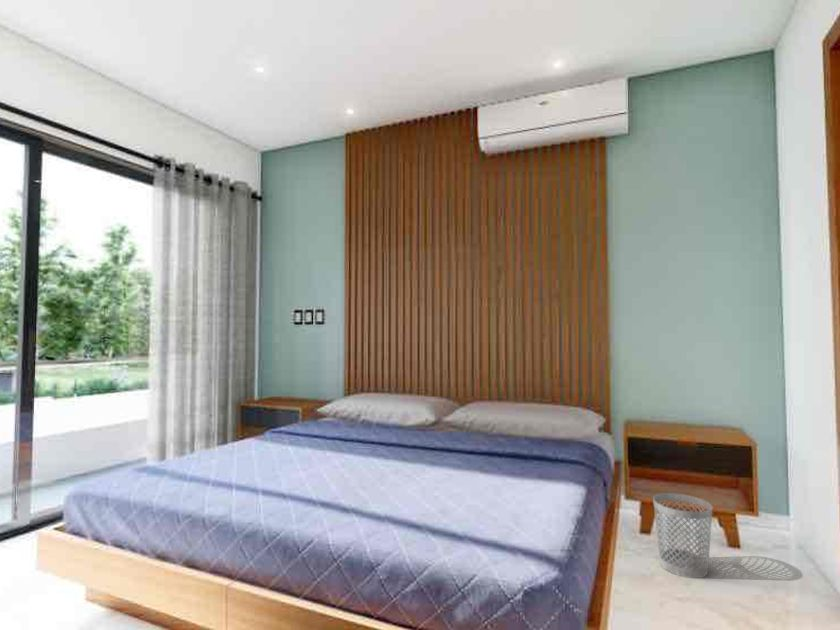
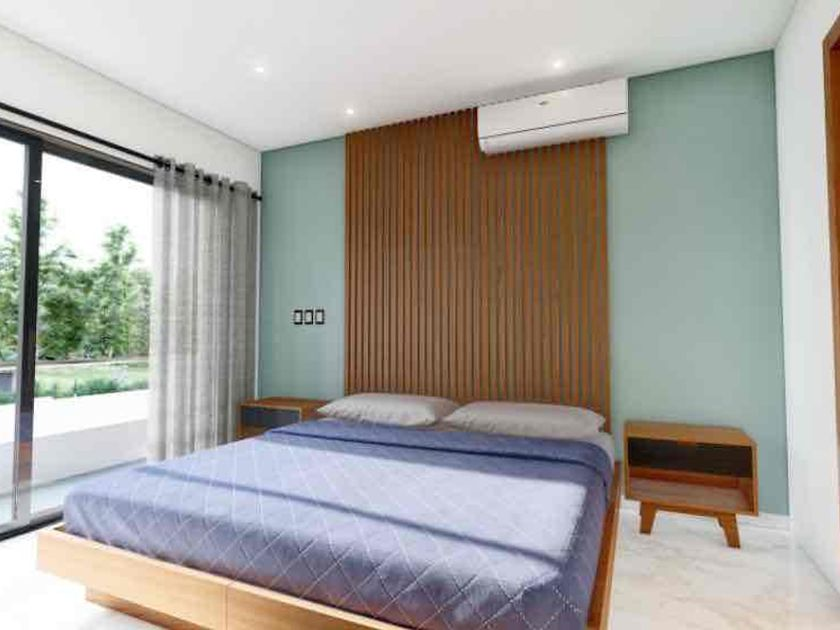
- wastebasket [652,492,713,579]
